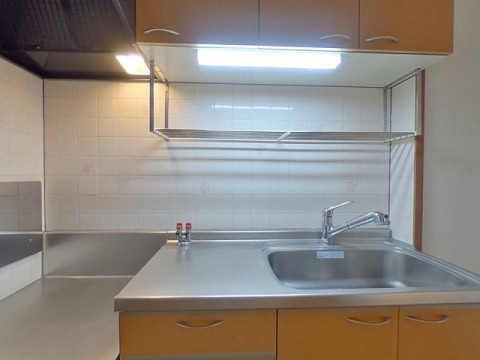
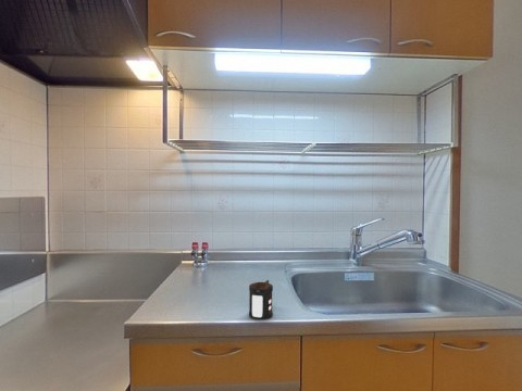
+ mug [248,279,274,320]
